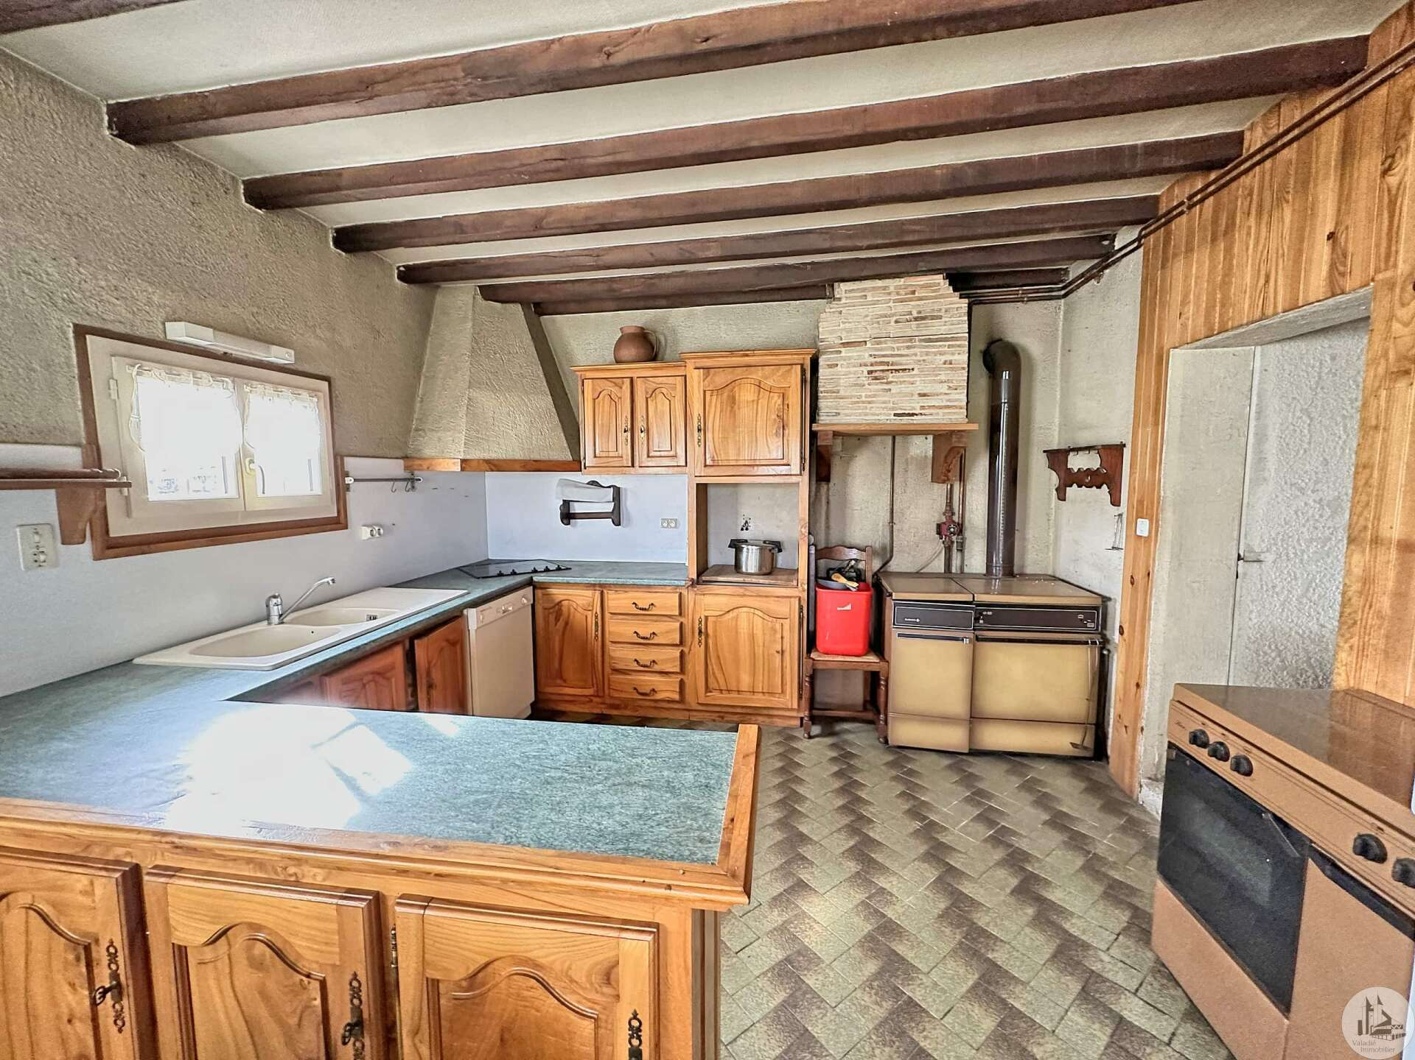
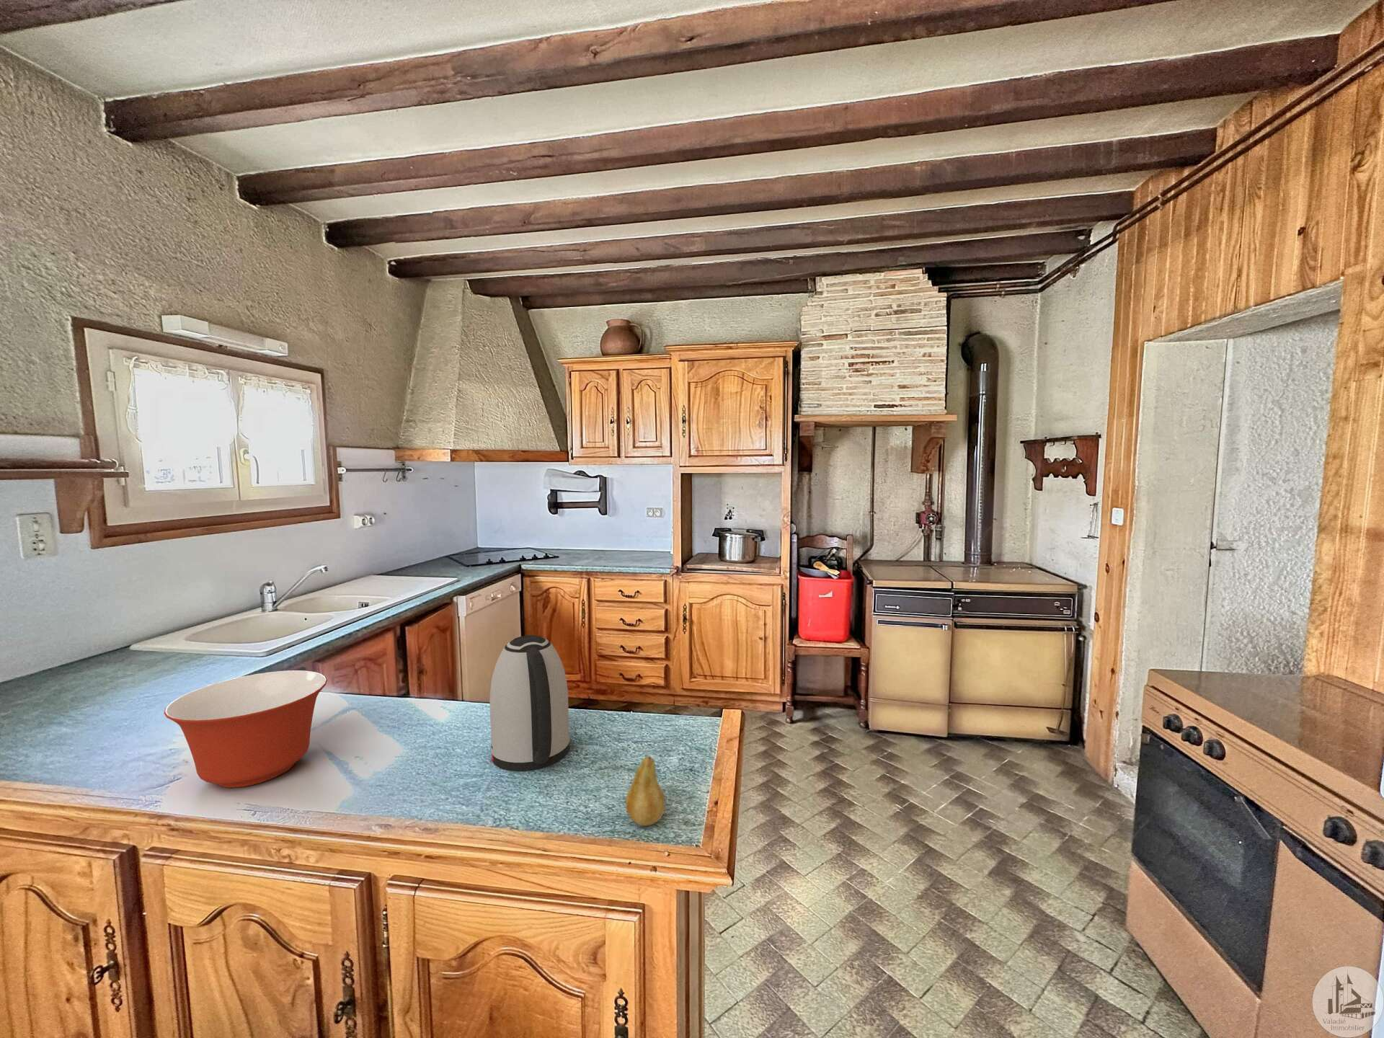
+ mixing bowl [163,669,328,788]
+ fruit [624,756,666,826]
+ kettle [488,635,571,772]
